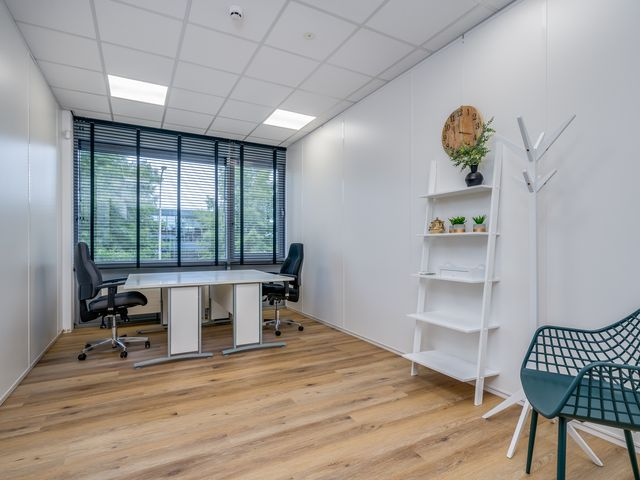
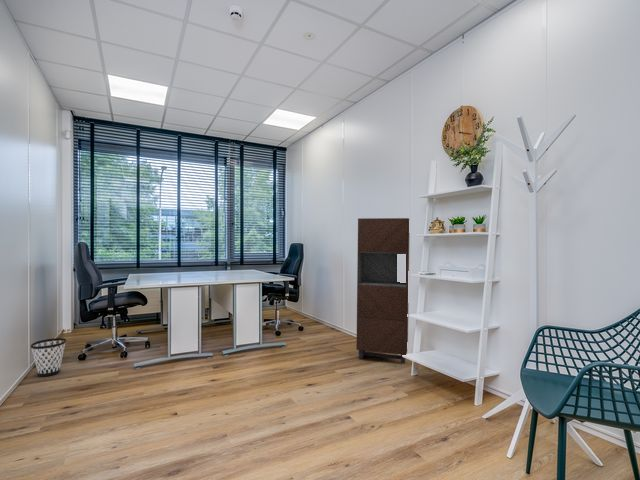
+ storage cabinet [355,217,410,364]
+ wastebasket [30,337,67,378]
